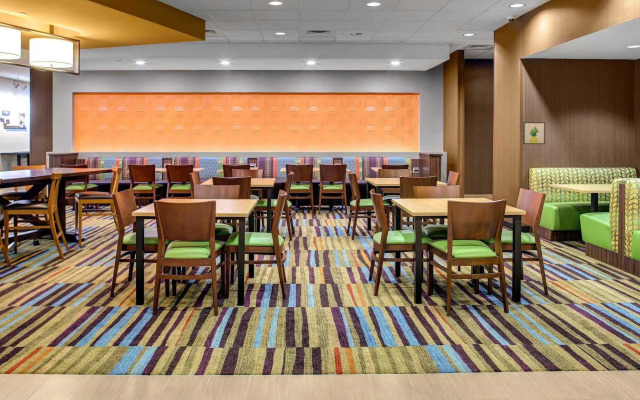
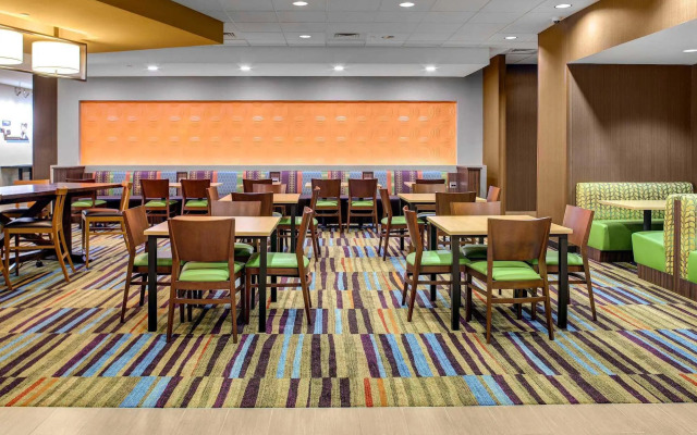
- wall art [522,121,546,145]
